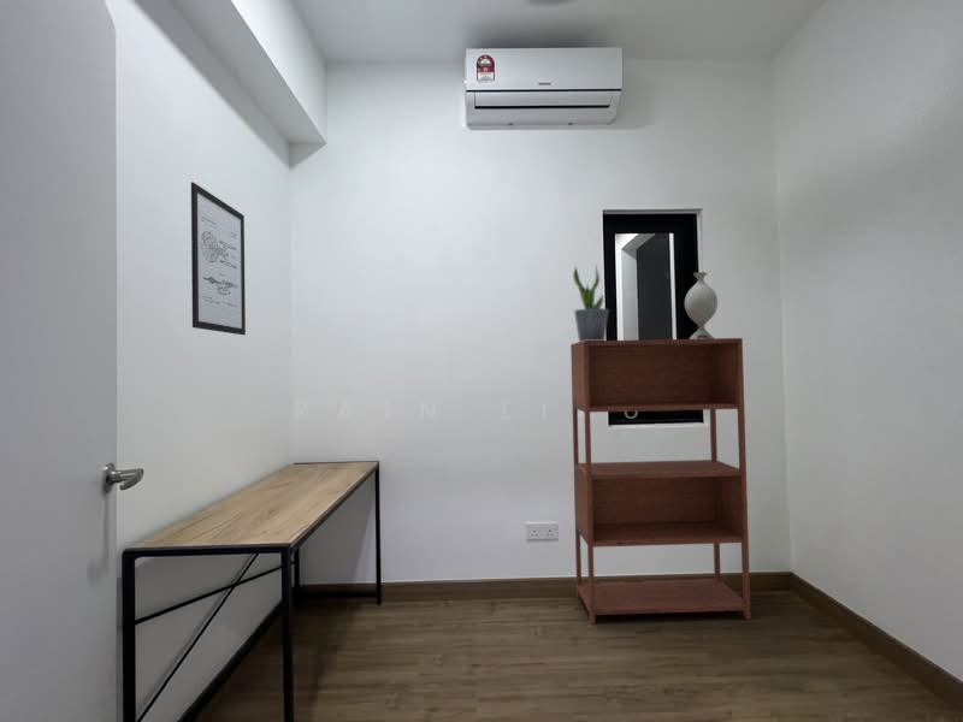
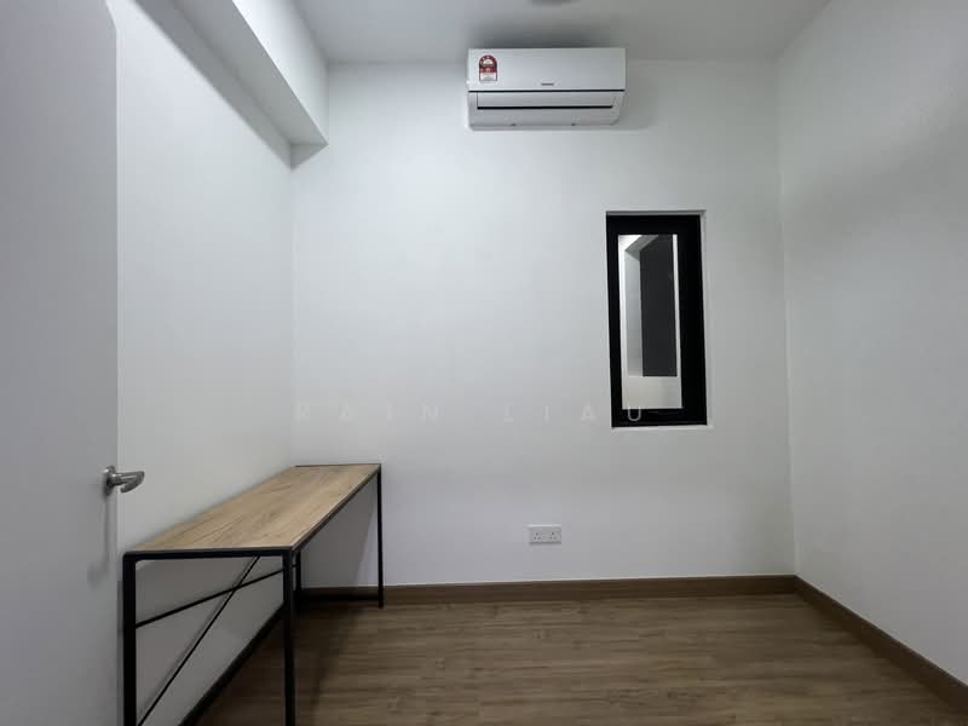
- wall art [190,180,247,336]
- bookshelf [569,337,752,626]
- decorative vase [684,271,719,339]
- potted plant [572,264,610,342]
